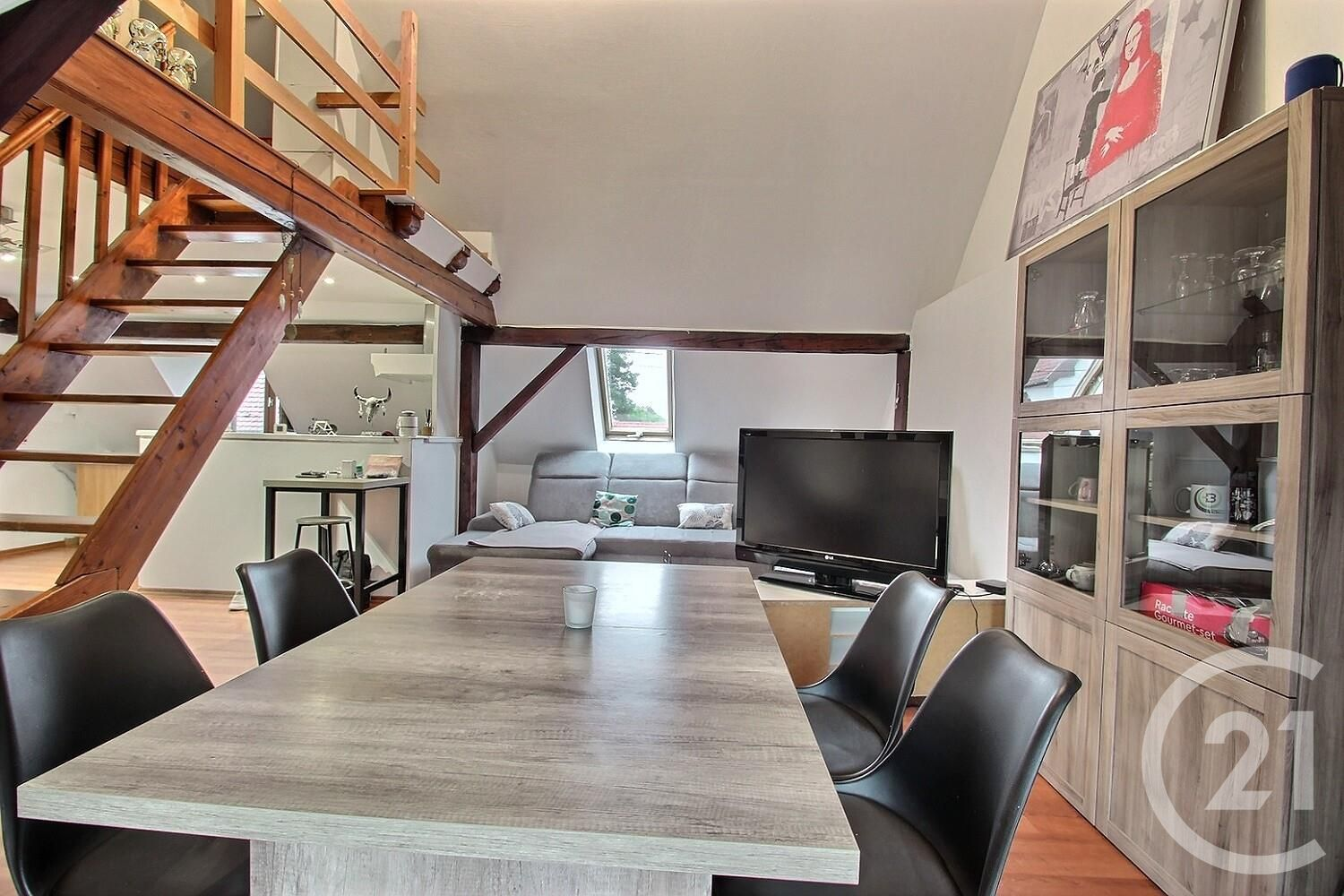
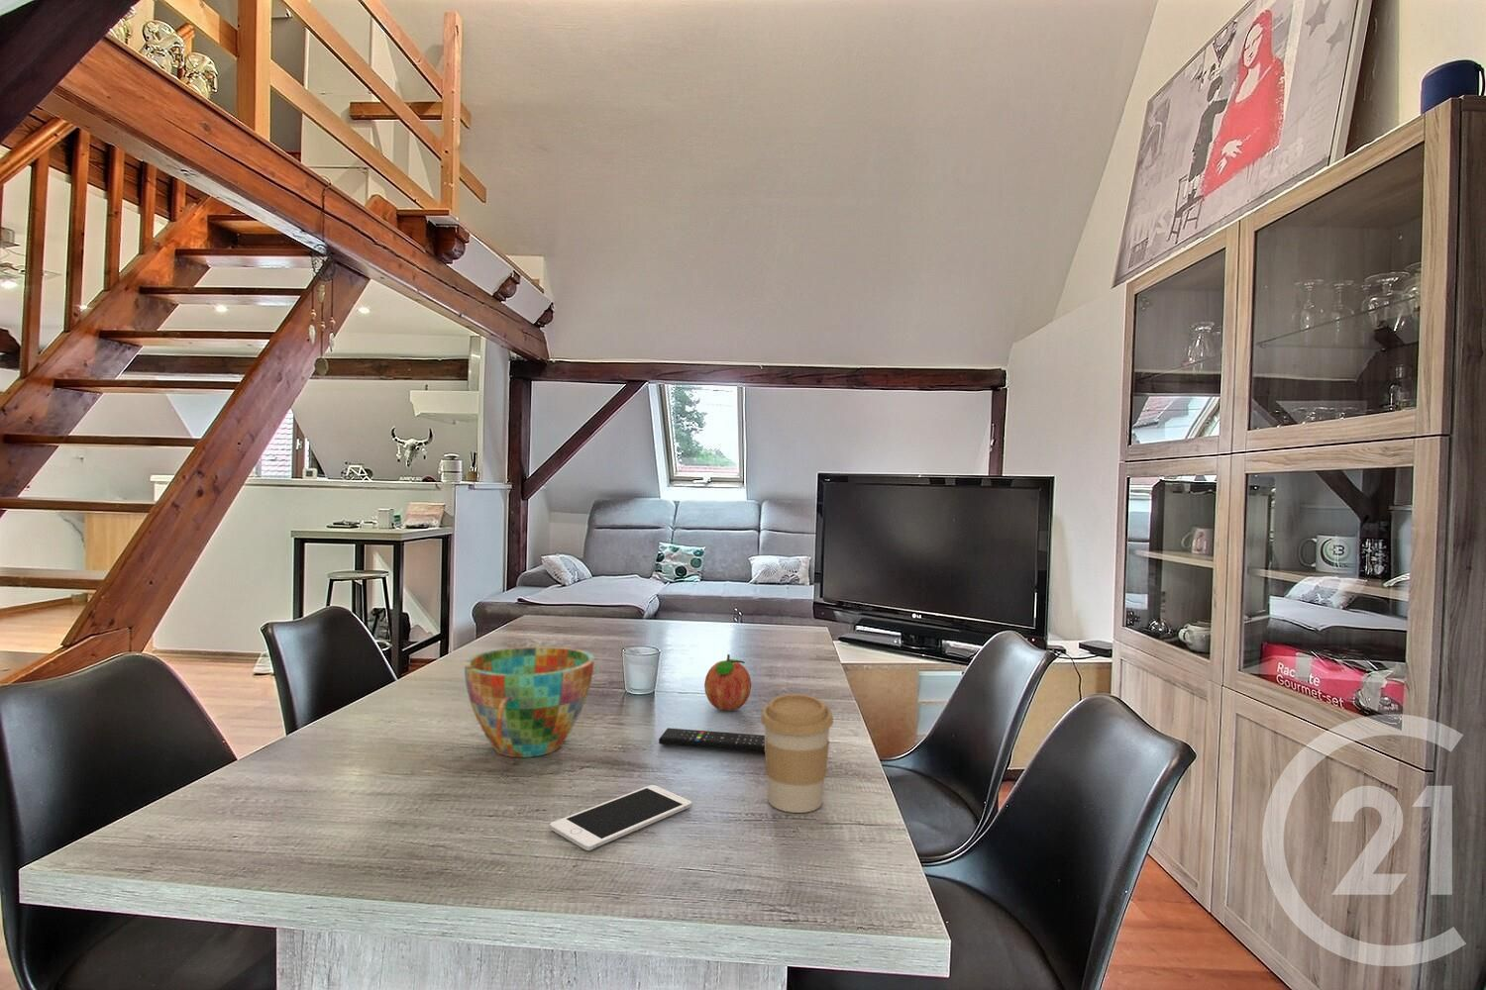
+ cup [463,645,595,758]
+ remote control [658,727,766,754]
+ coffee cup [760,693,834,814]
+ cell phone [548,784,692,852]
+ fruit [703,653,752,710]
